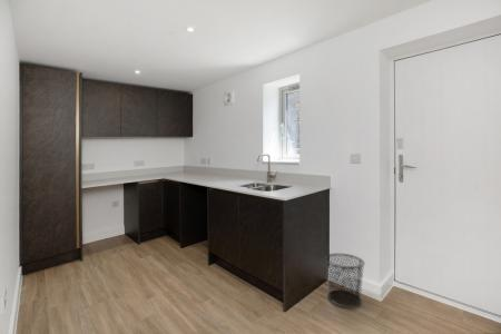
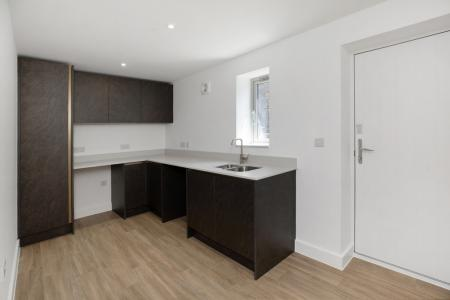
- waste bin [324,253,365,308]
